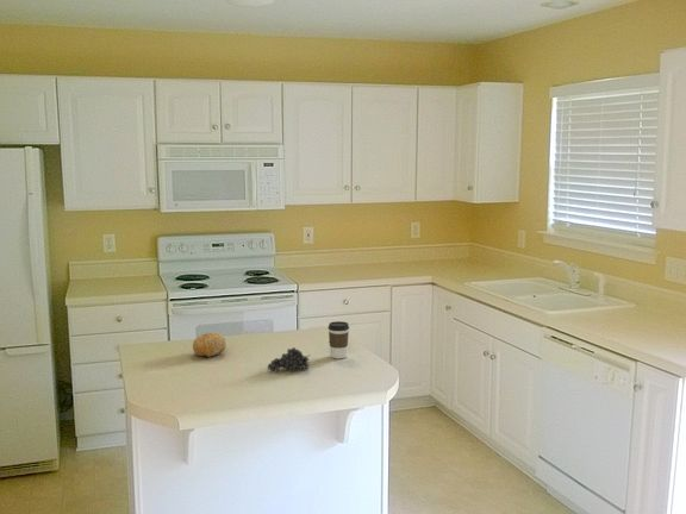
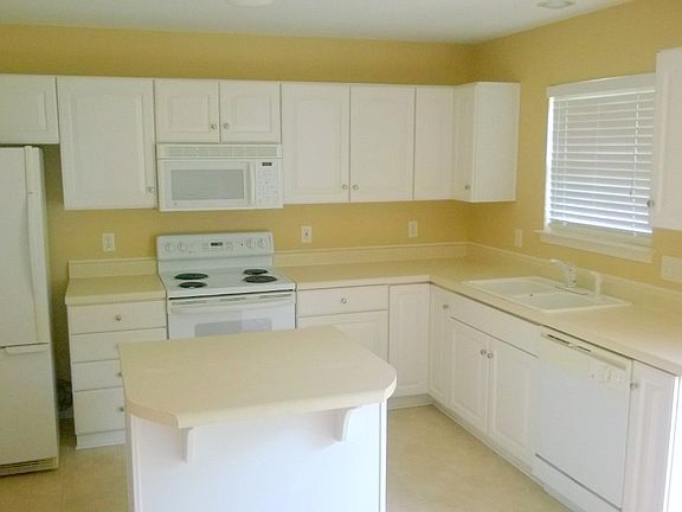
- fruit [192,331,227,358]
- fruit [267,346,312,372]
- coffee cup [328,320,350,359]
